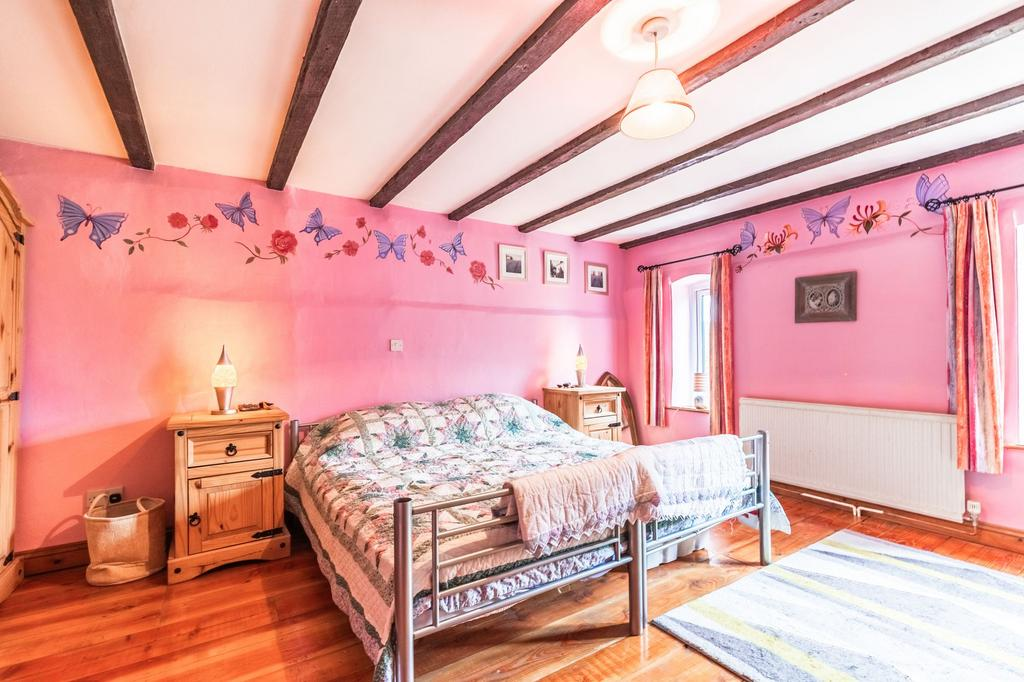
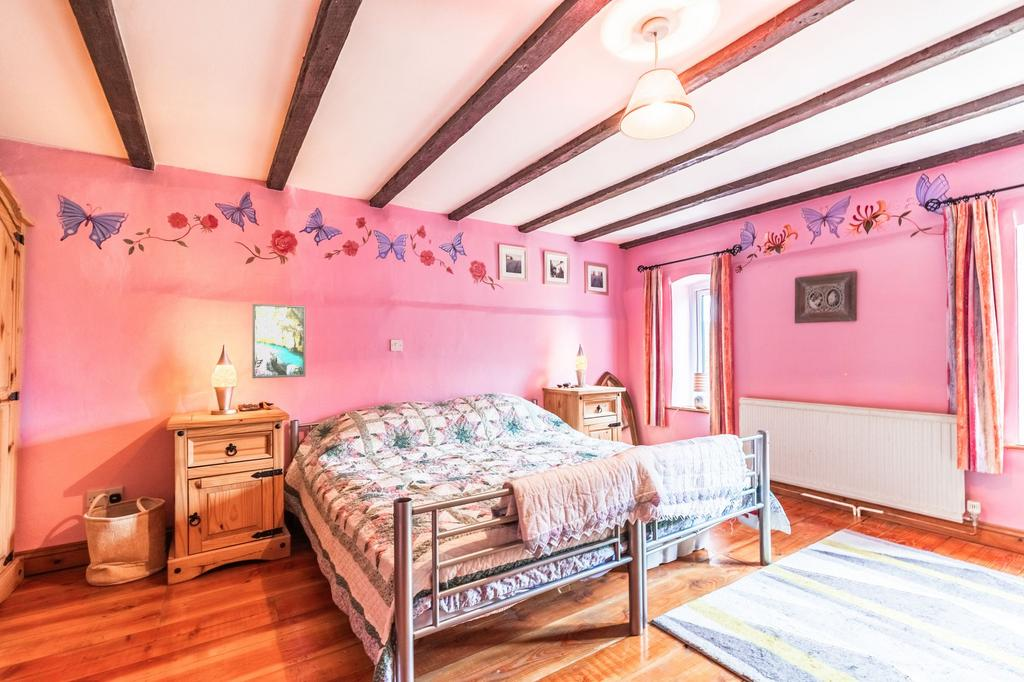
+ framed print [251,303,307,379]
